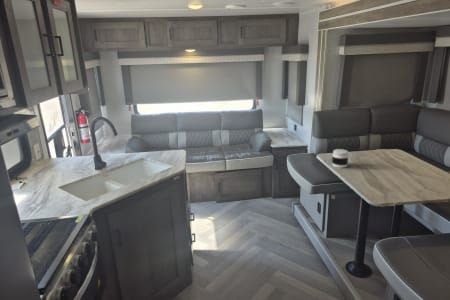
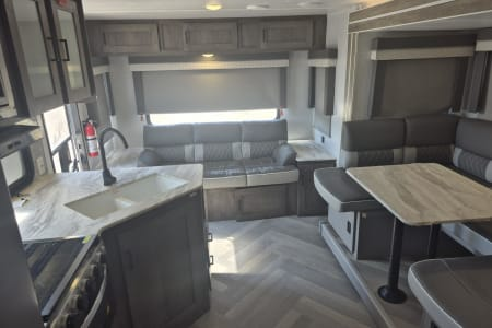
- jar [331,148,349,169]
